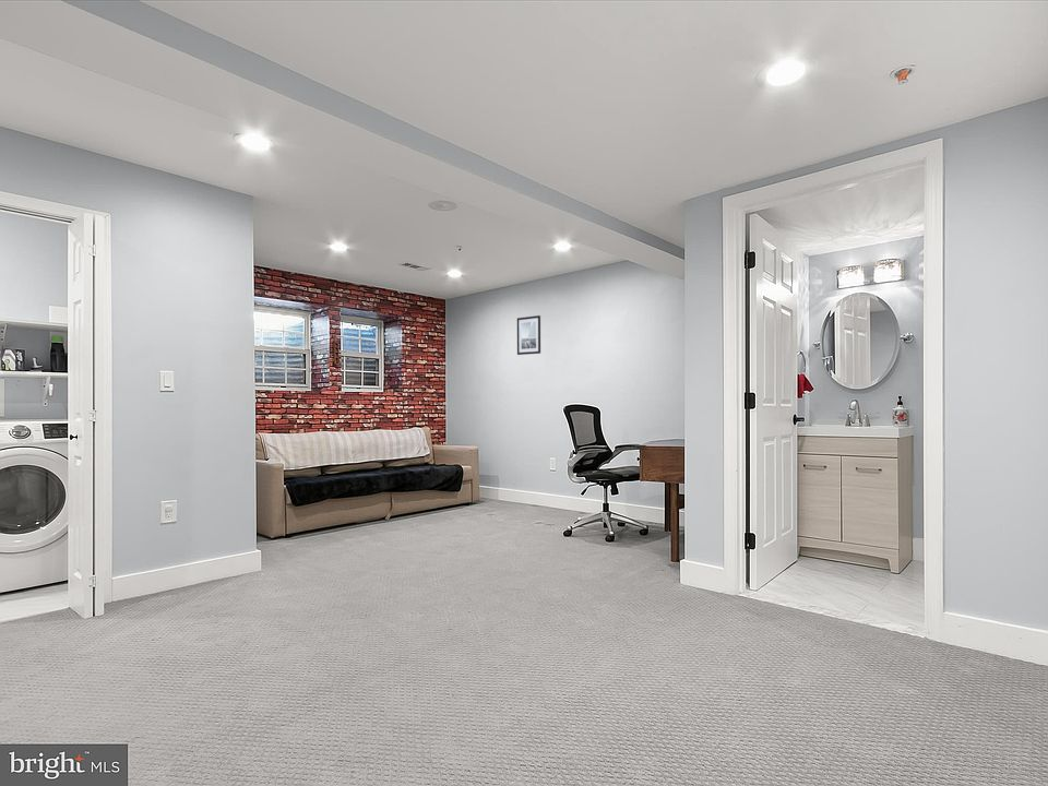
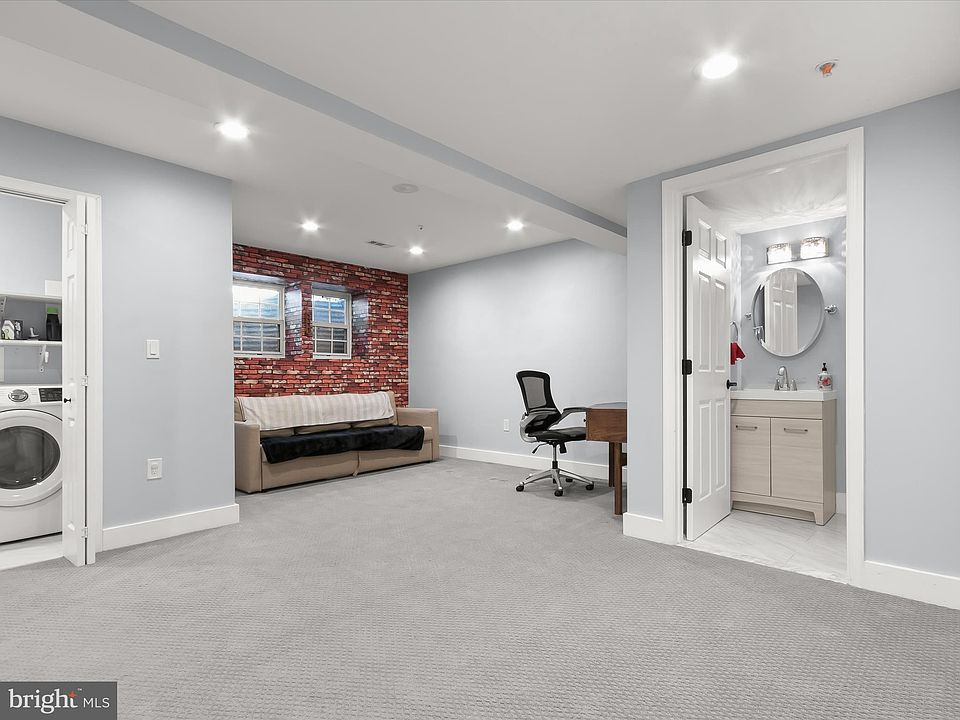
- wall art [516,314,541,356]
